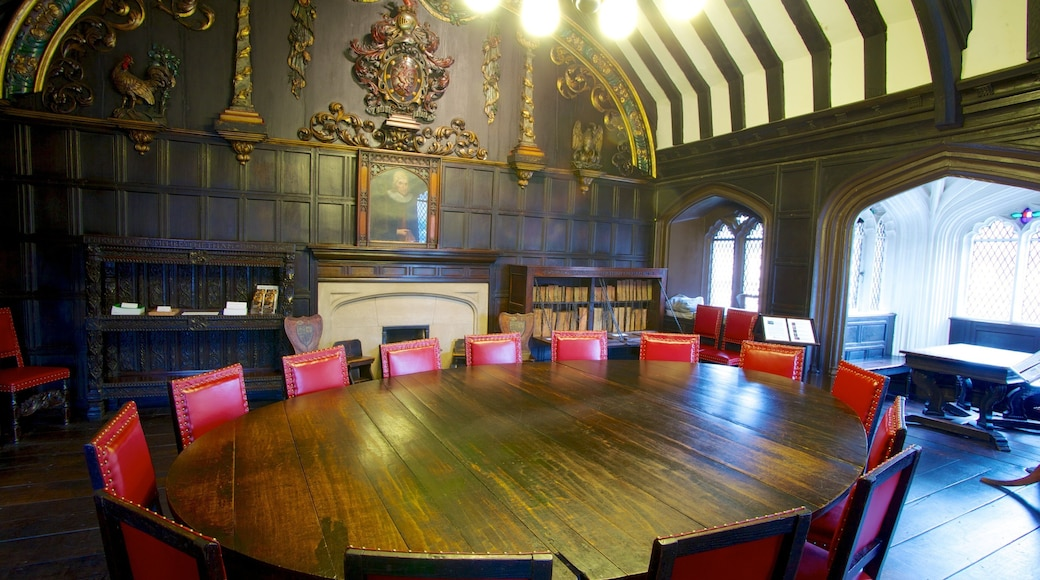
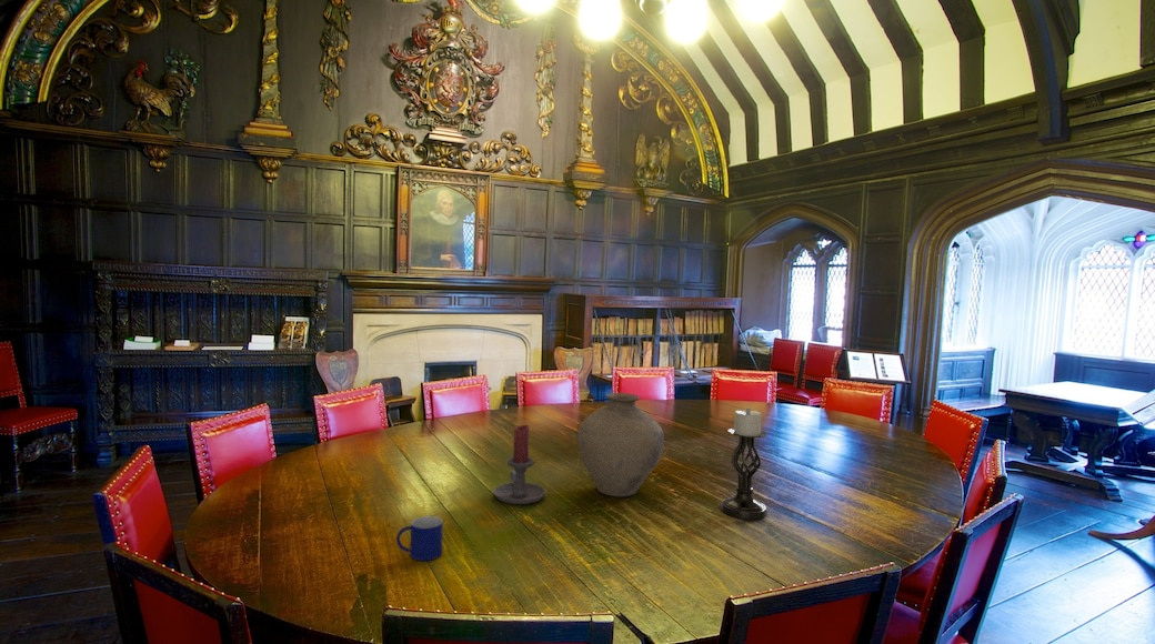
+ candle holder [720,406,769,521]
+ vase [576,392,665,497]
+ mug [395,515,444,562]
+ candle holder [493,424,546,505]
